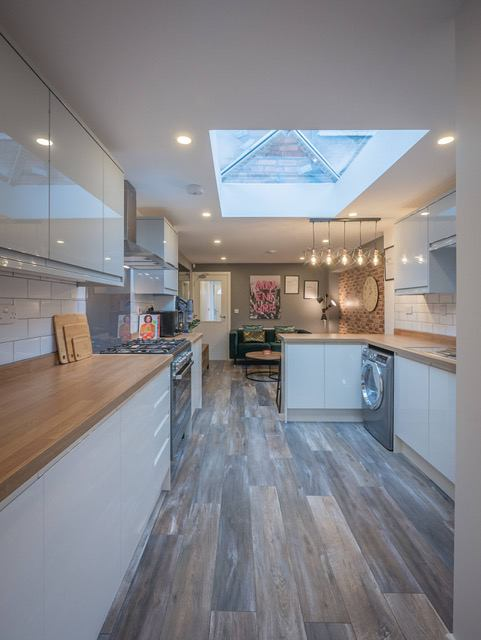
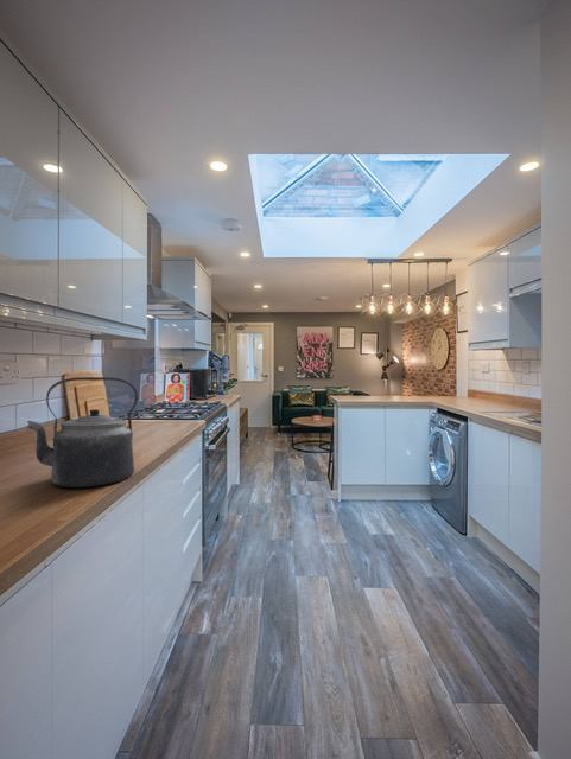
+ kettle [26,376,139,489]
